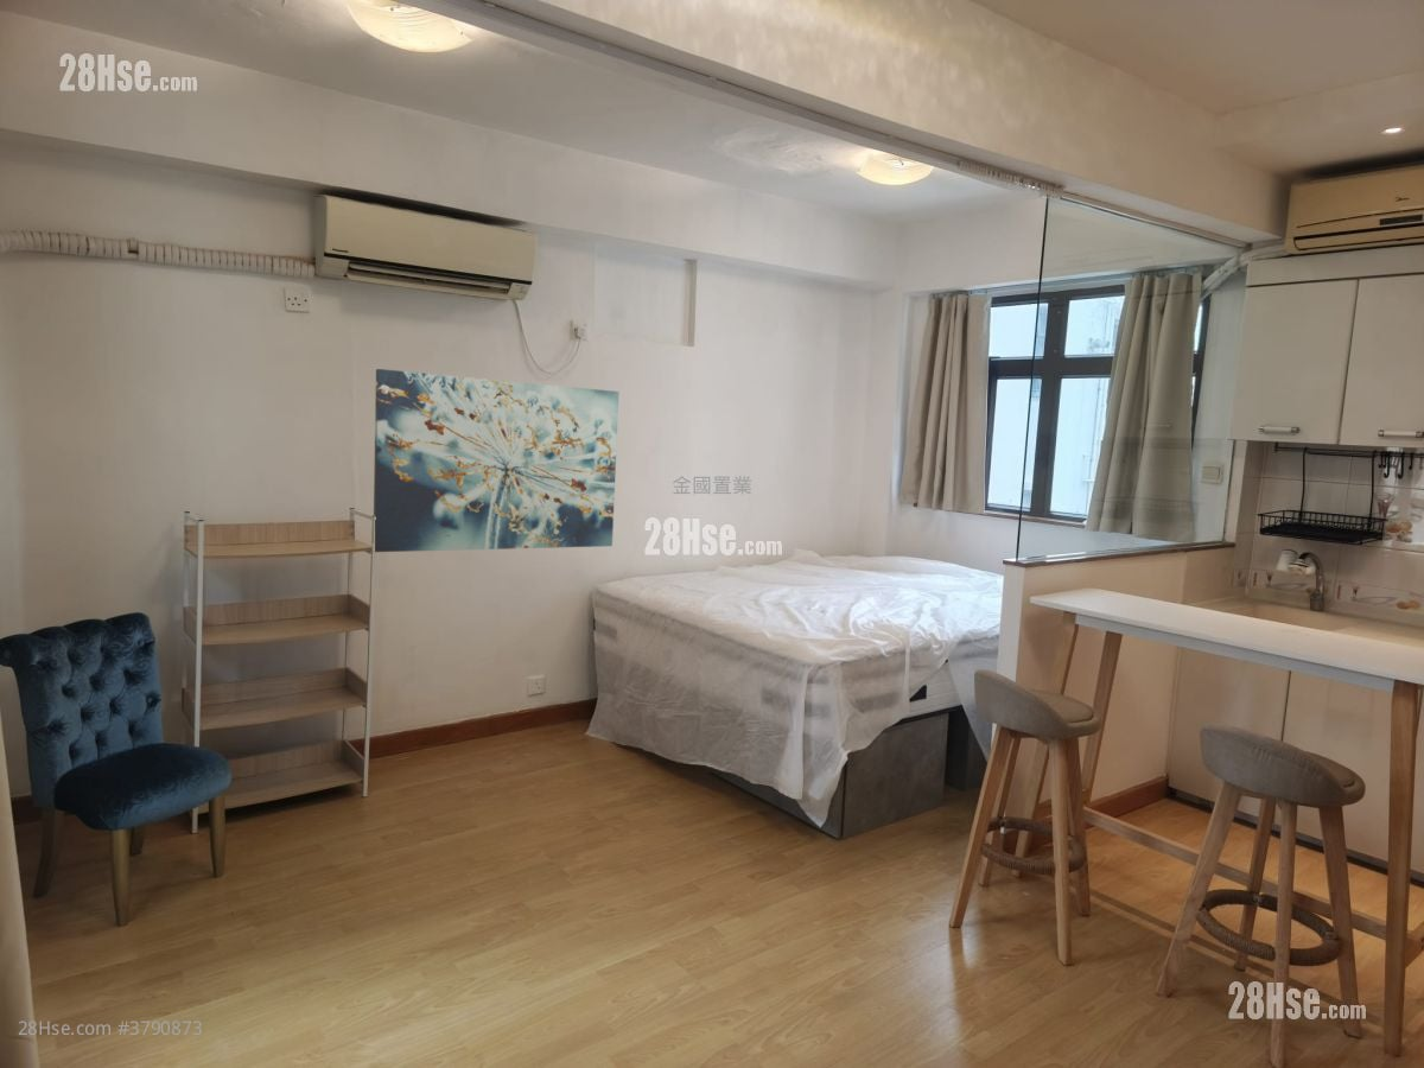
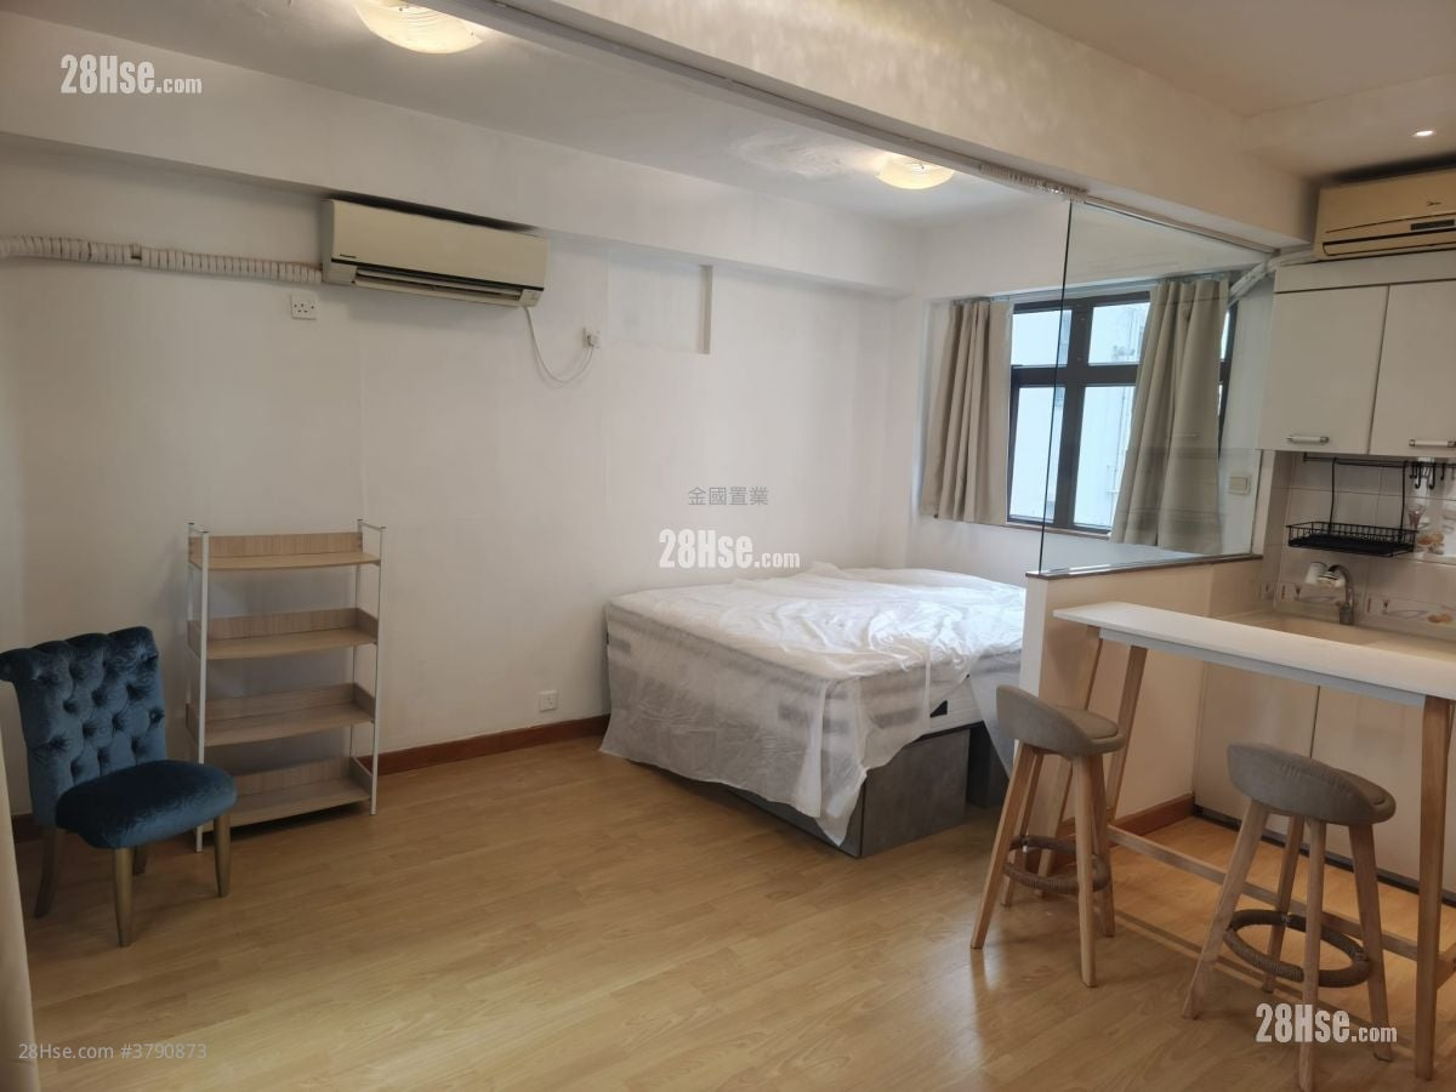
- wall art [373,368,621,553]
